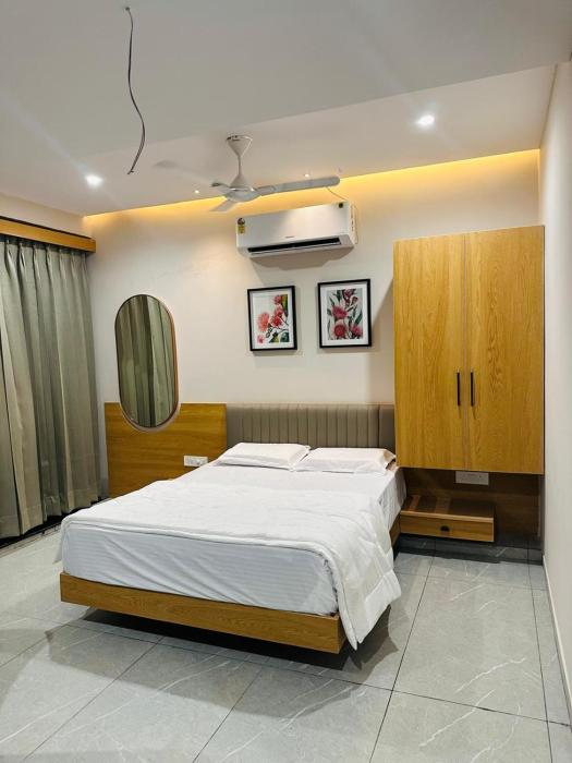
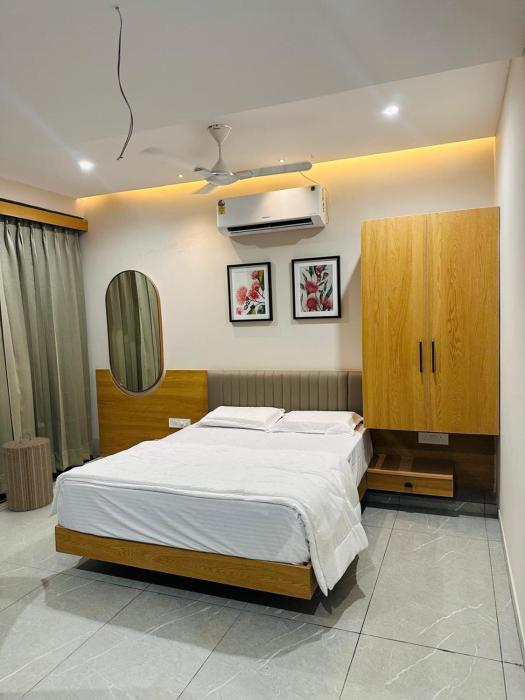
+ laundry hamper [0,432,55,512]
